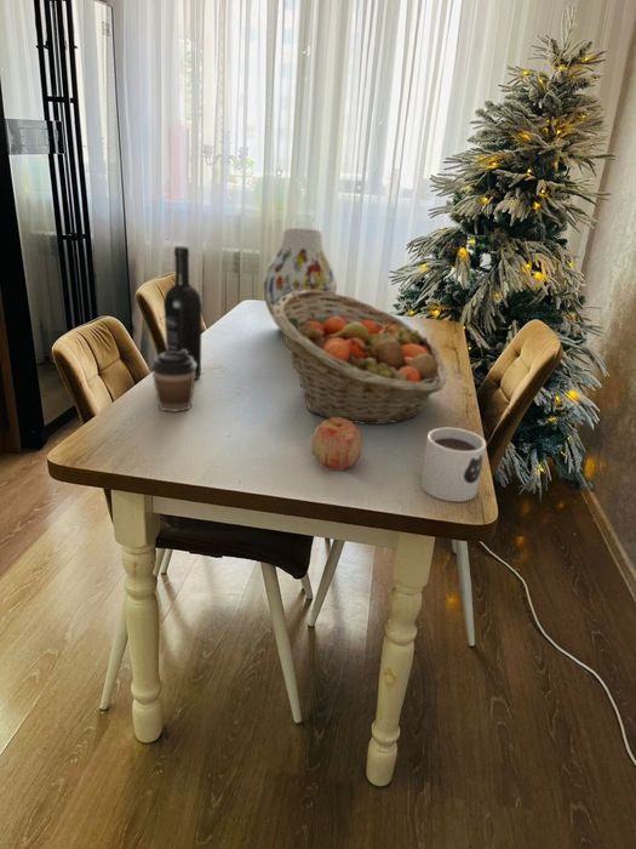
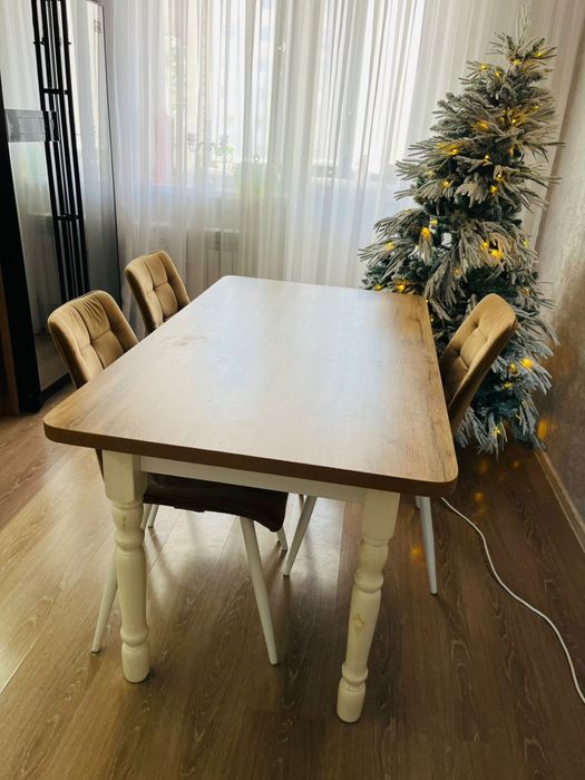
- coffee cup [150,349,196,412]
- vase [262,227,338,331]
- apple [310,418,363,472]
- wine bottle [162,245,204,380]
- mug [419,427,487,503]
- fruit basket [274,290,447,426]
